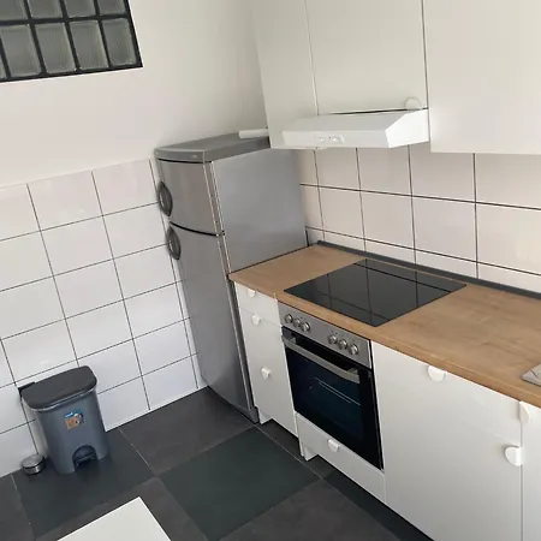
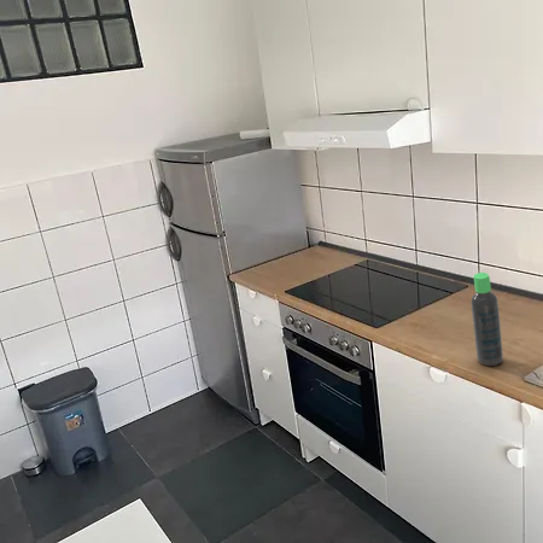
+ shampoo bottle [469,272,504,367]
